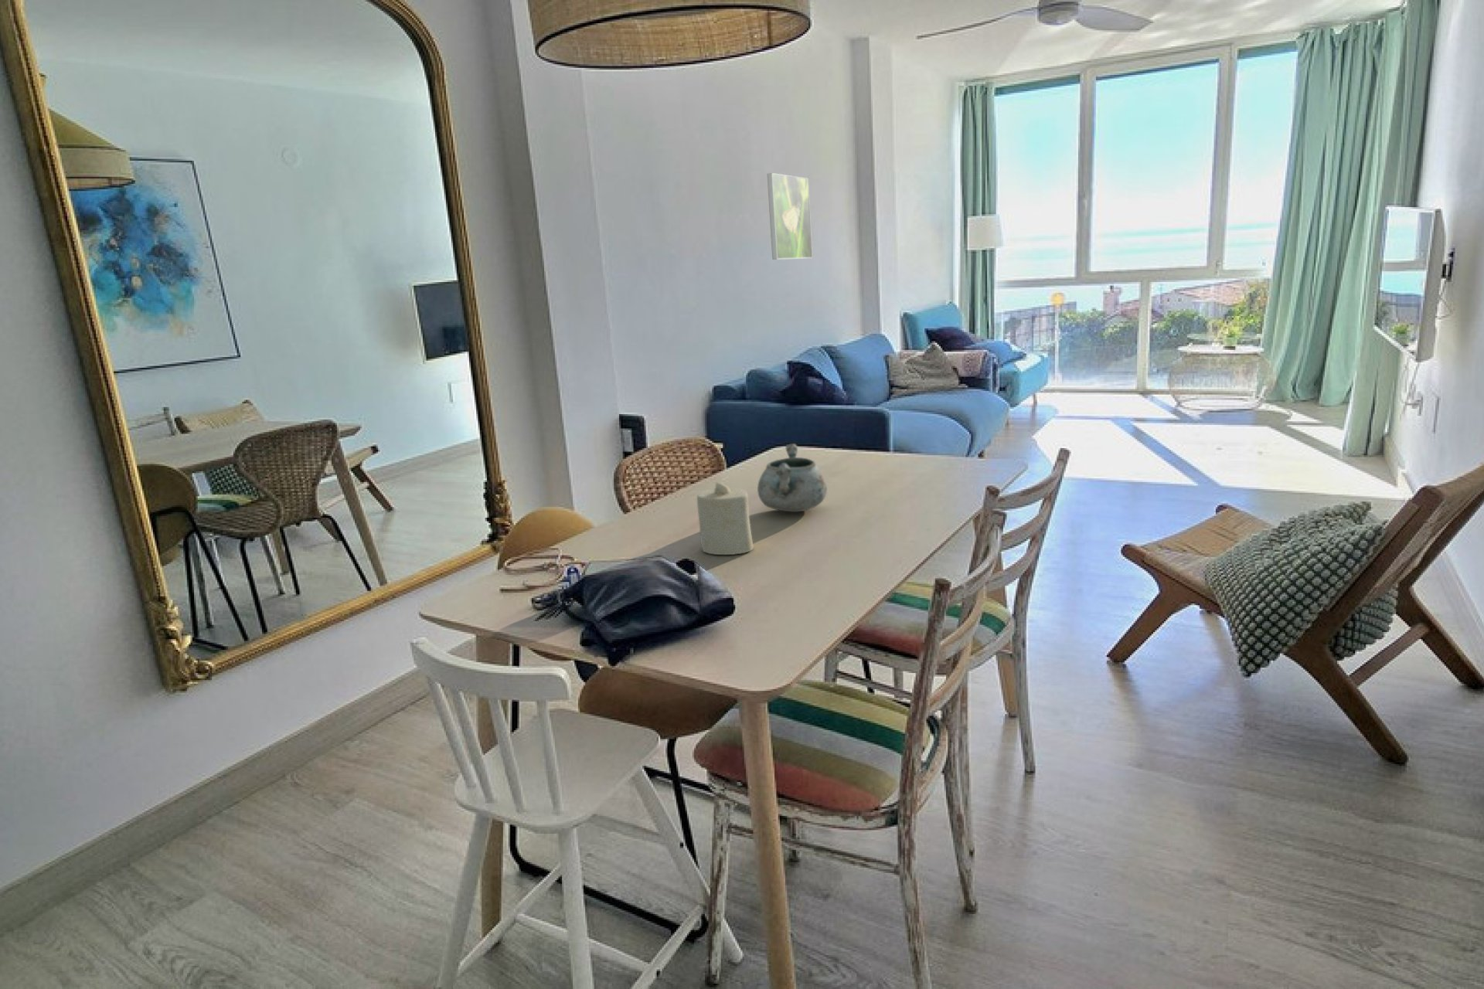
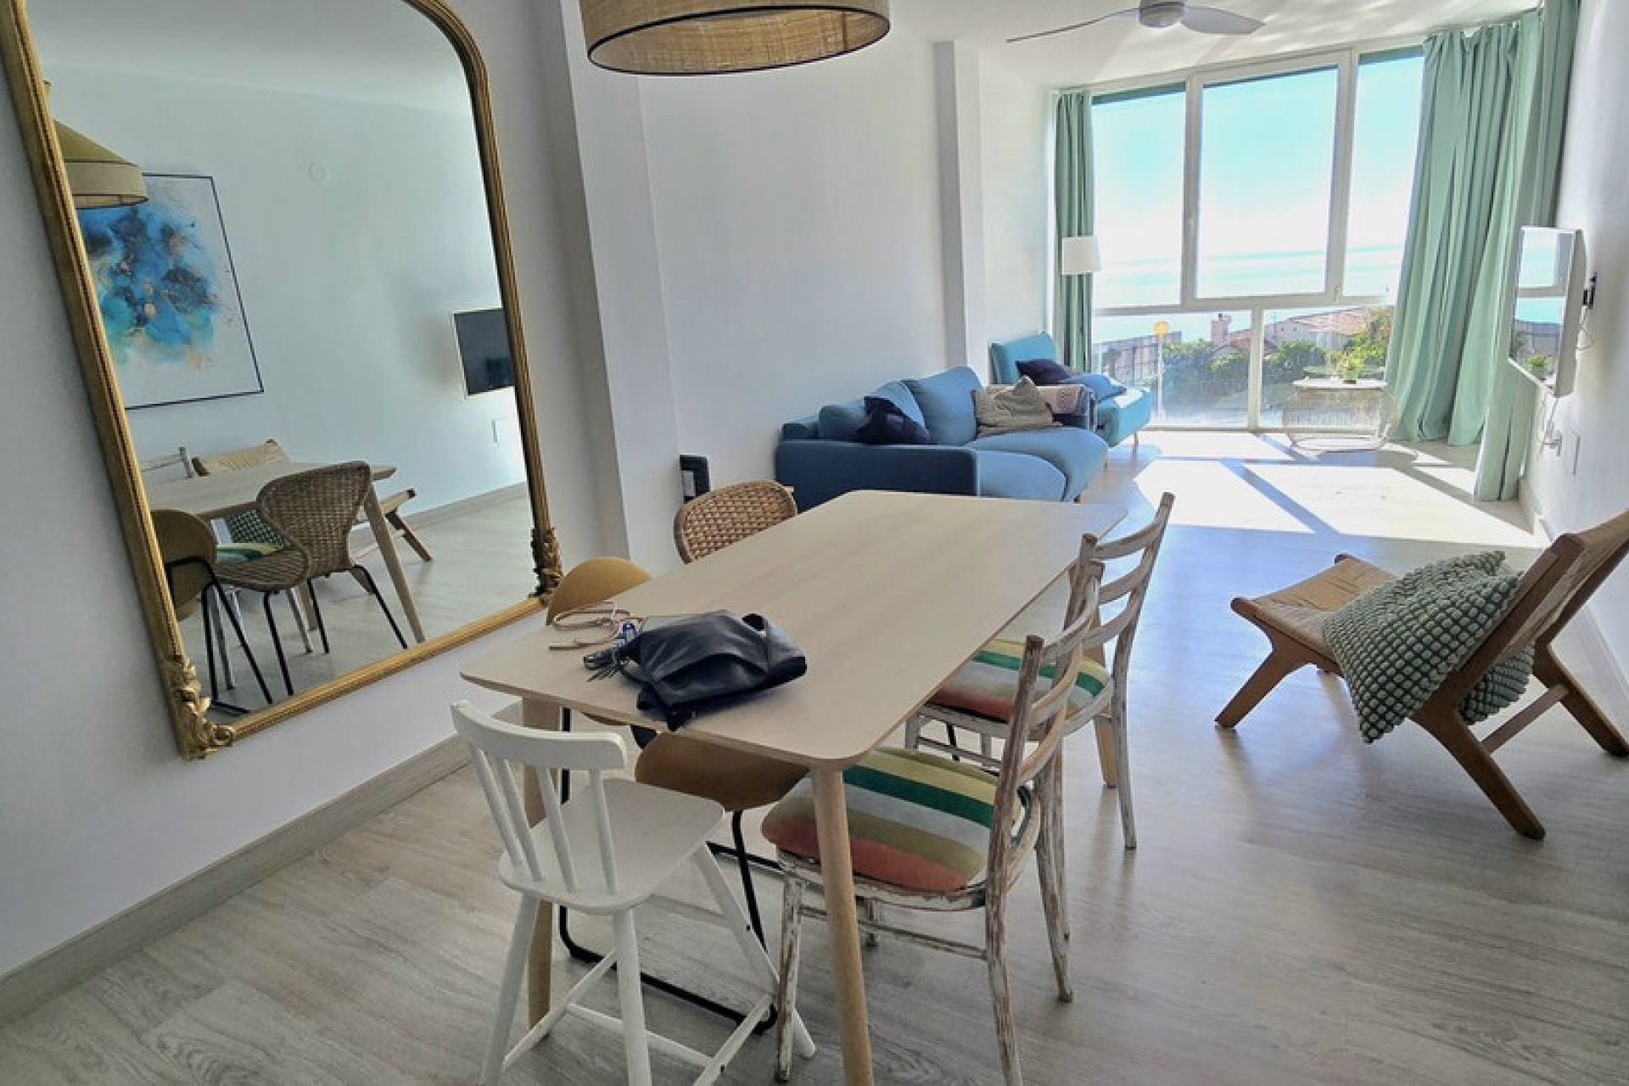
- decorative bowl [756,443,828,513]
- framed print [766,172,813,260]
- candle [697,481,754,555]
